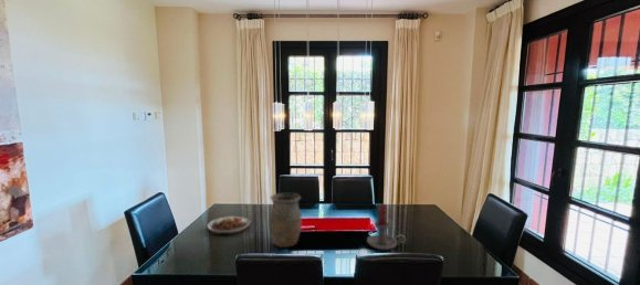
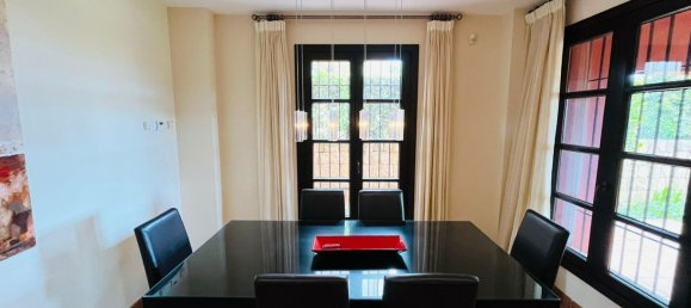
- plate [207,215,251,235]
- vase [267,192,303,249]
- candle holder [366,203,407,251]
